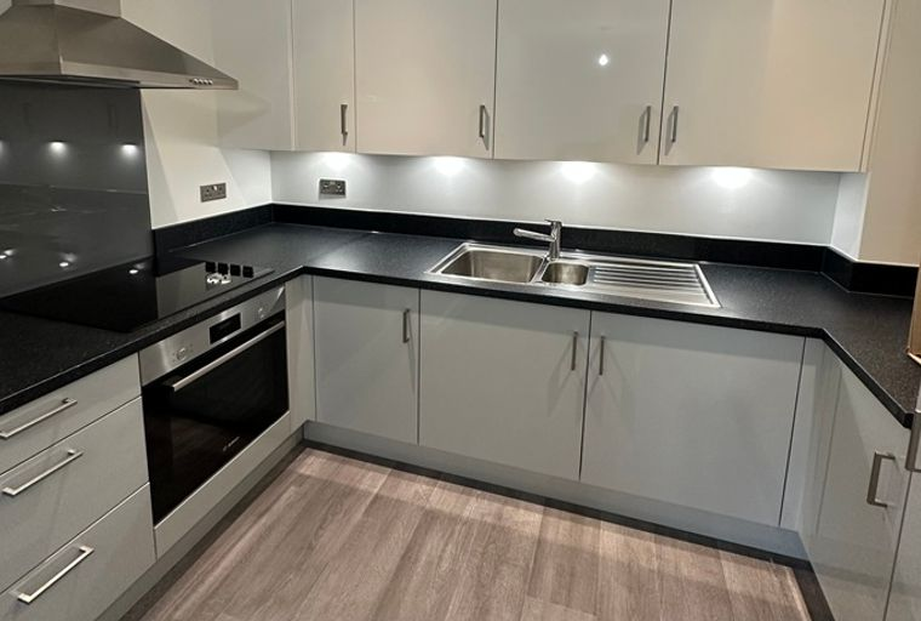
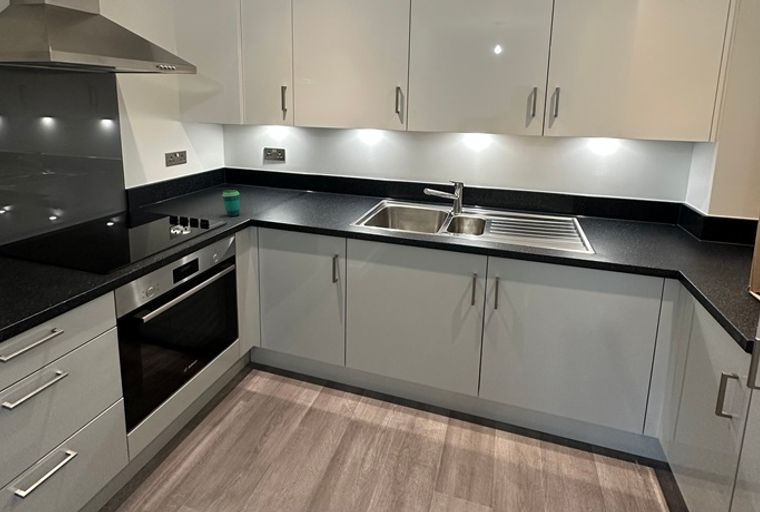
+ cup [221,189,241,217]
